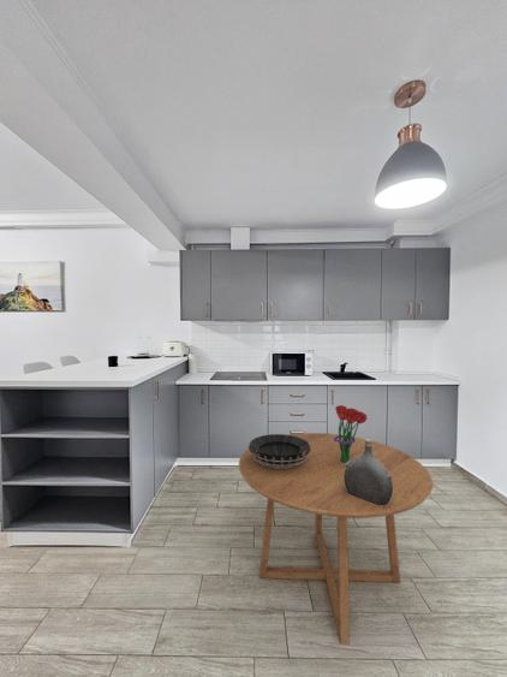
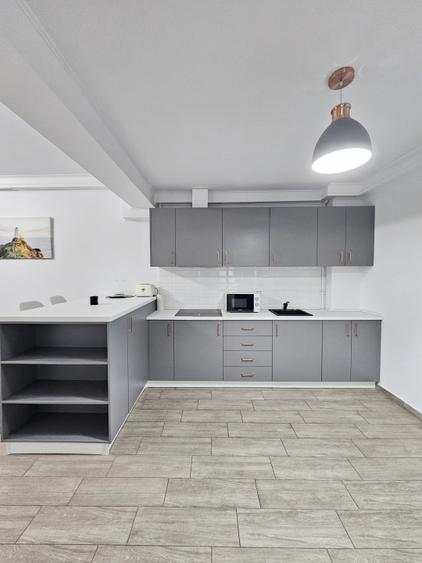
- decorative bowl [247,433,311,468]
- water jug [344,438,393,505]
- bouquet [334,404,369,463]
- dining table [238,432,434,646]
